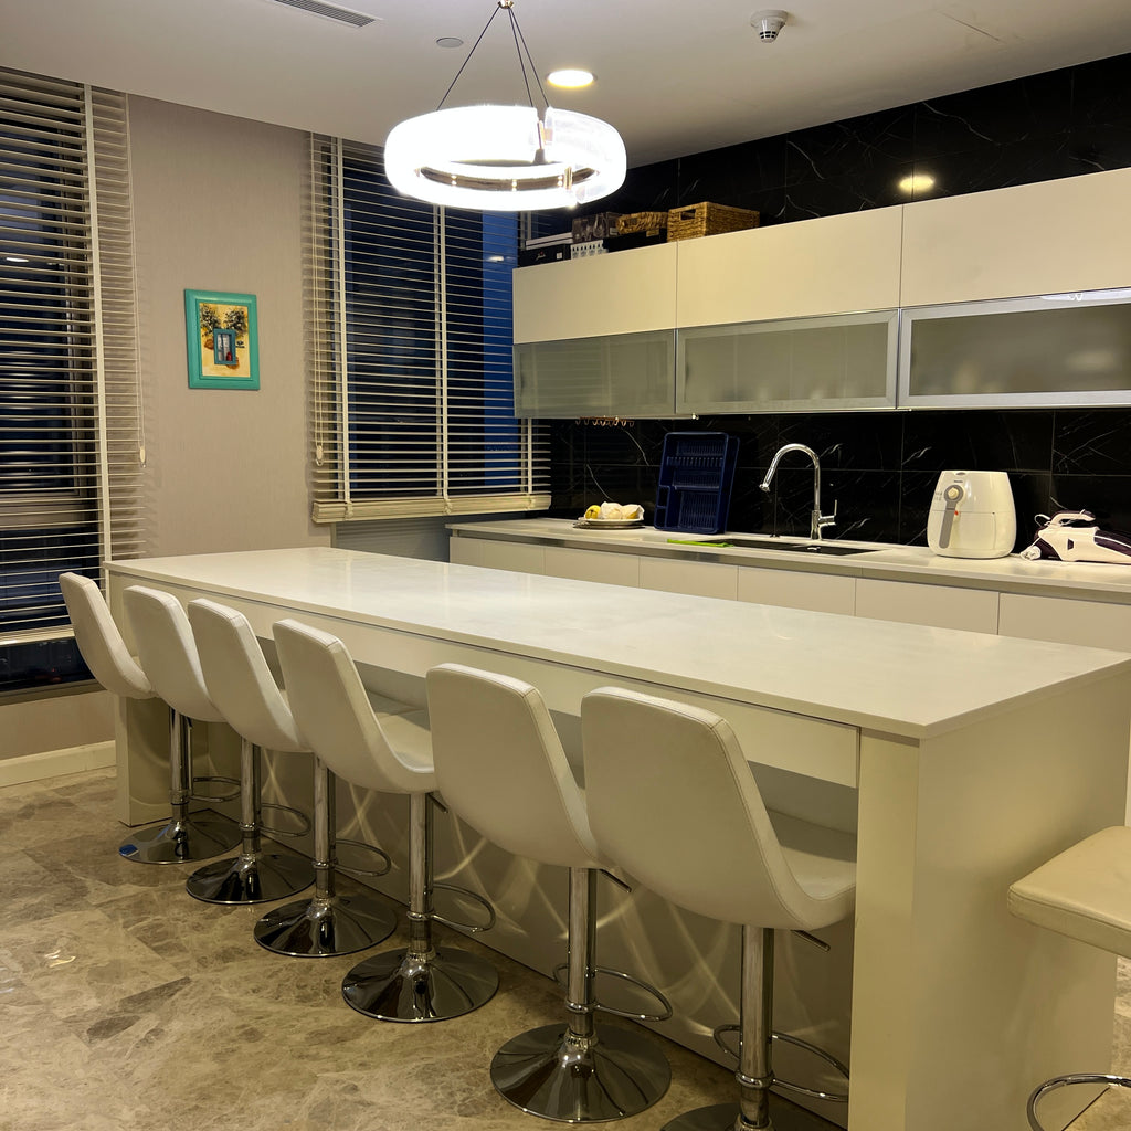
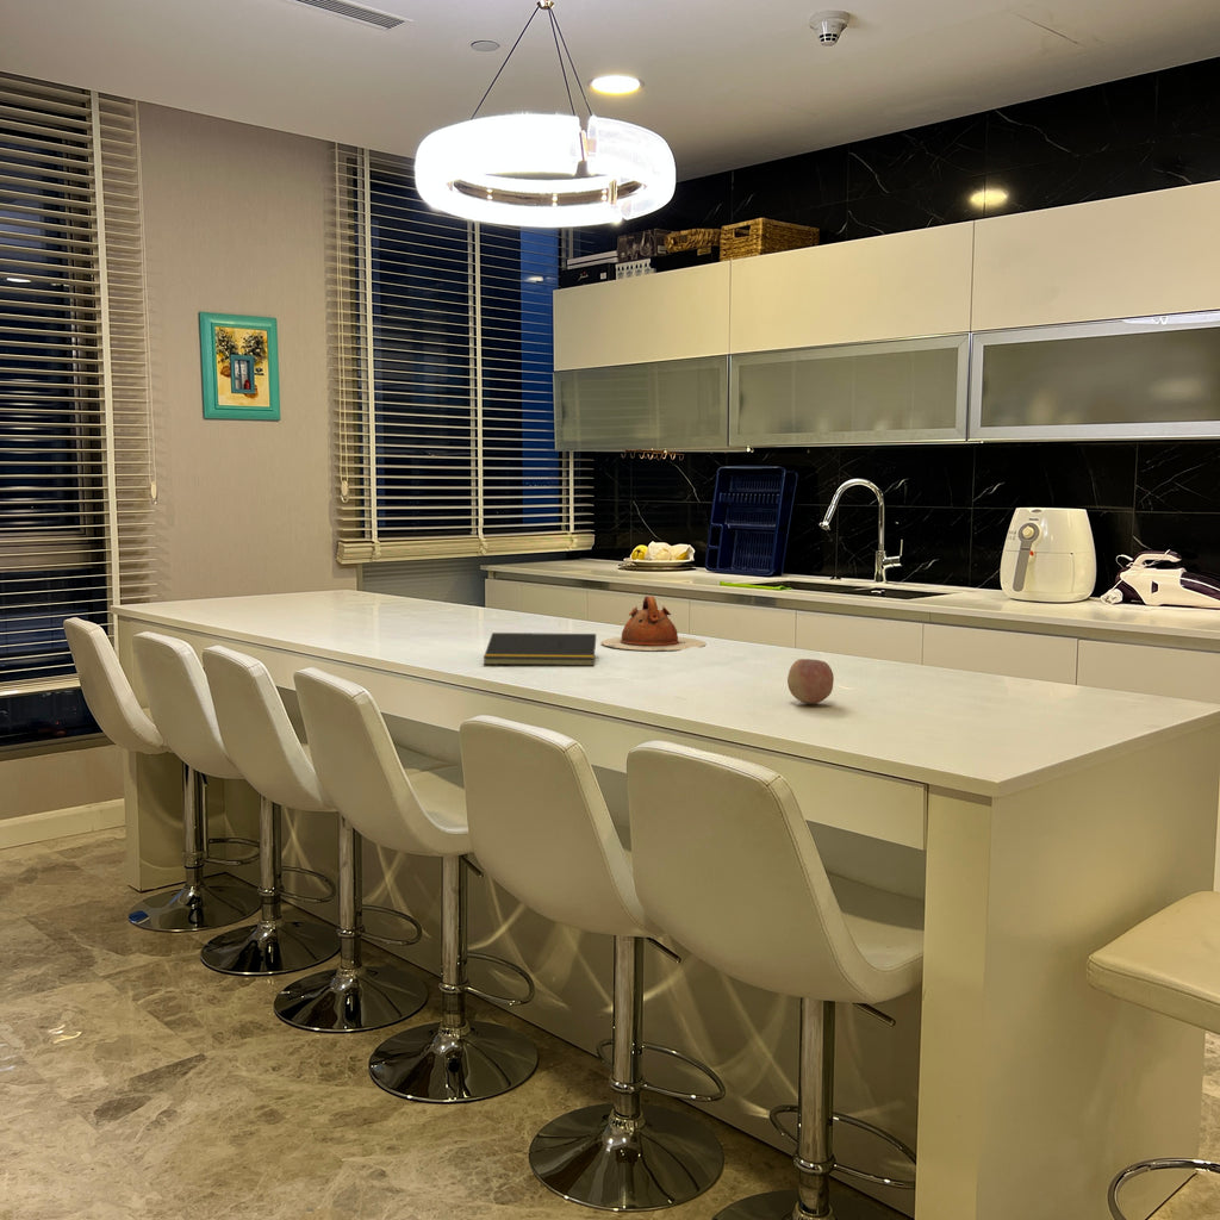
+ teapot [600,595,707,652]
+ fruit [786,658,835,705]
+ notepad [483,631,597,667]
